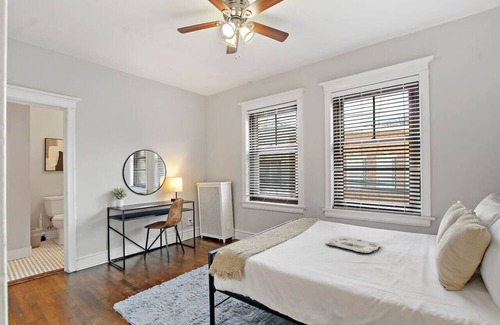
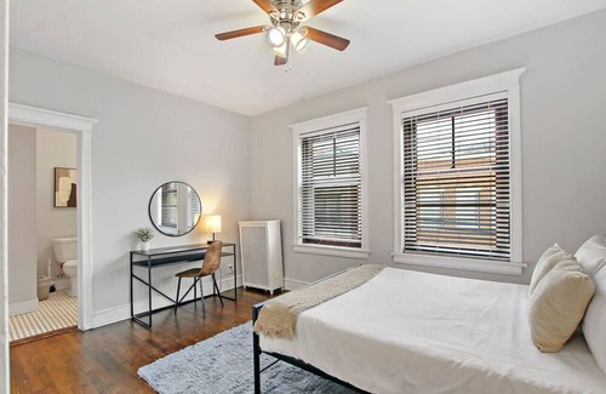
- serving tray [325,236,381,254]
